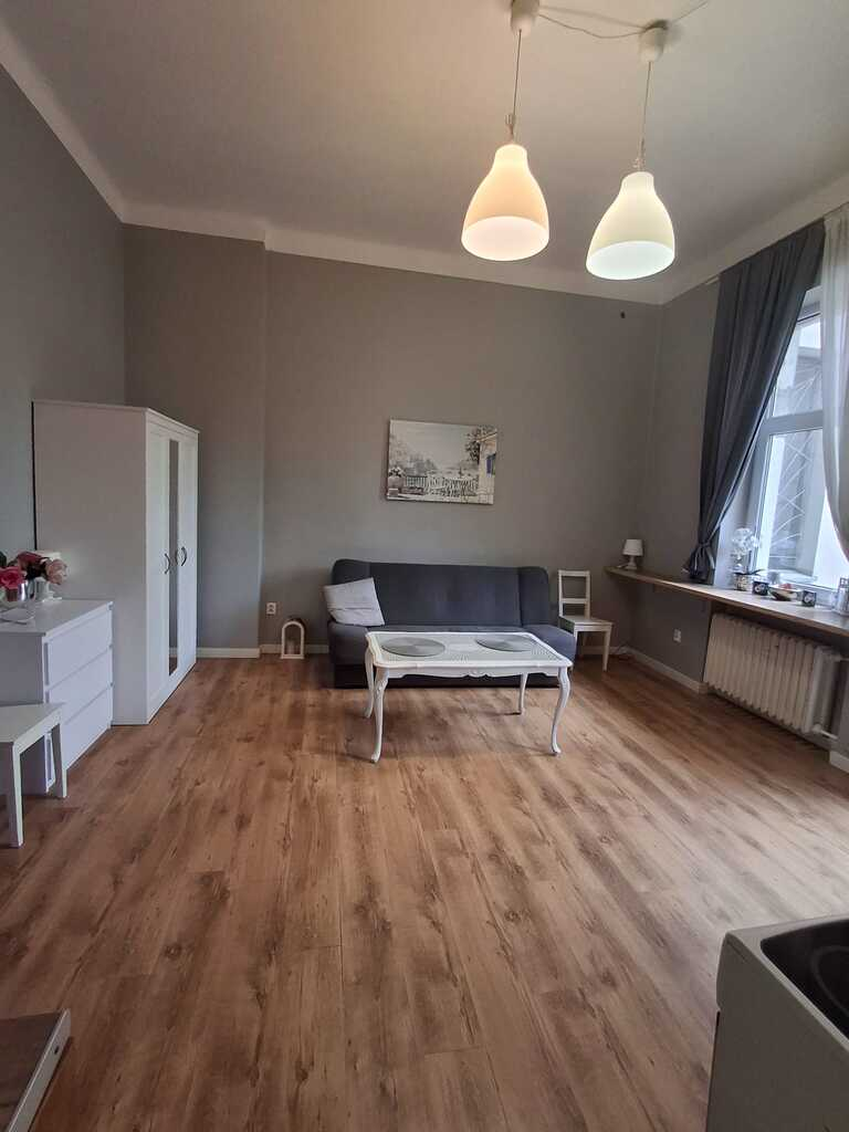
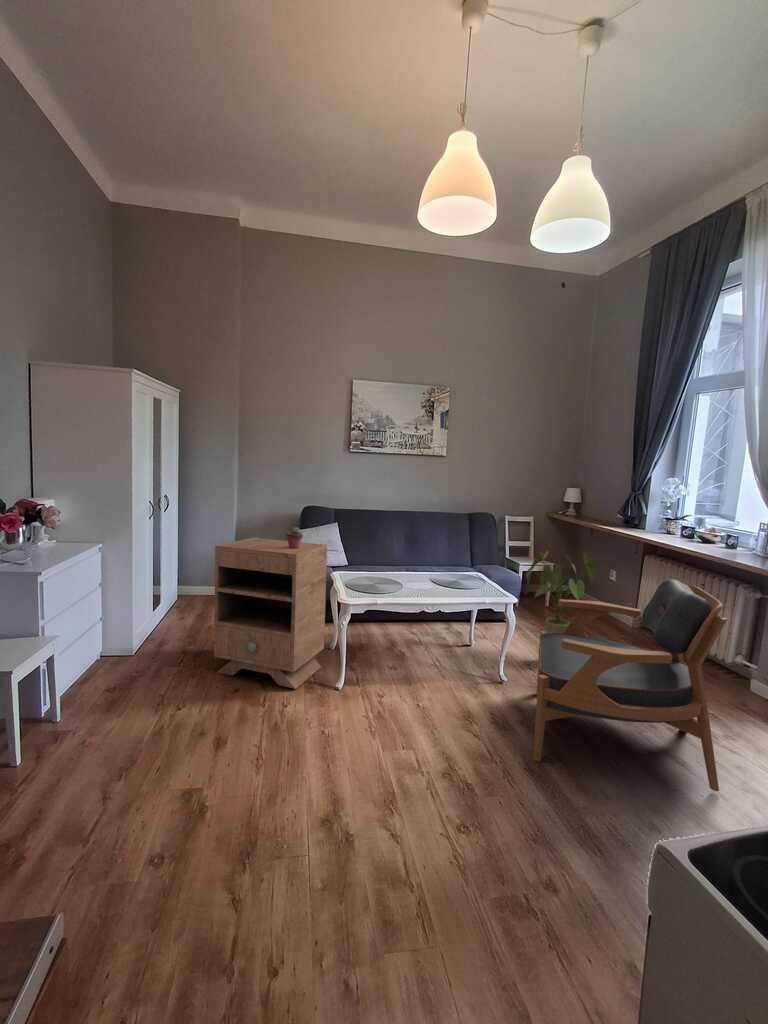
+ nightstand [213,537,328,690]
+ potted succulent [286,526,304,549]
+ house plant [525,549,597,633]
+ armchair [532,578,728,792]
